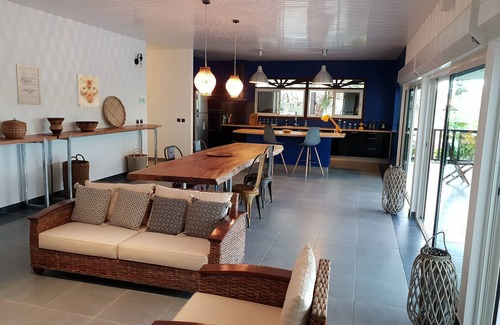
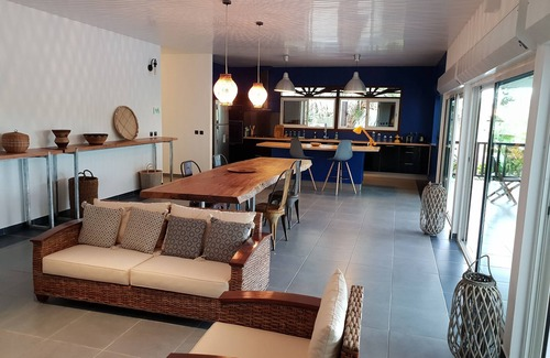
- wall art [15,63,42,106]
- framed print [75,73,100,108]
